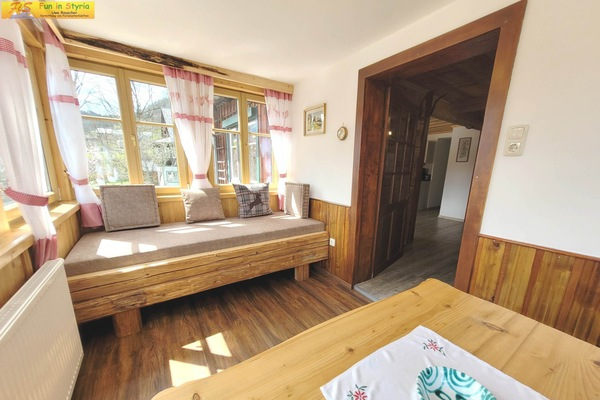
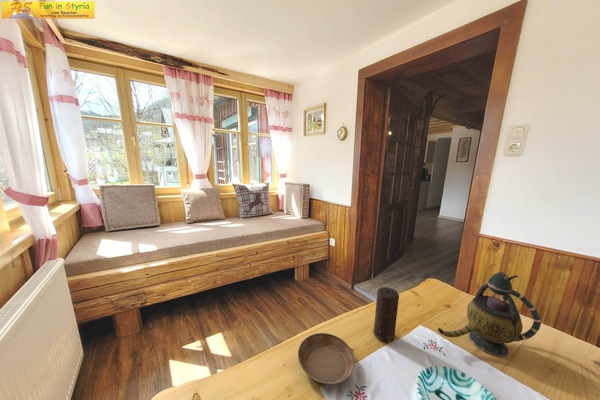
+ candle [373,286,400,343]
+ teapot [437,271,542,358]
+ saucer [297,332,356,386]
